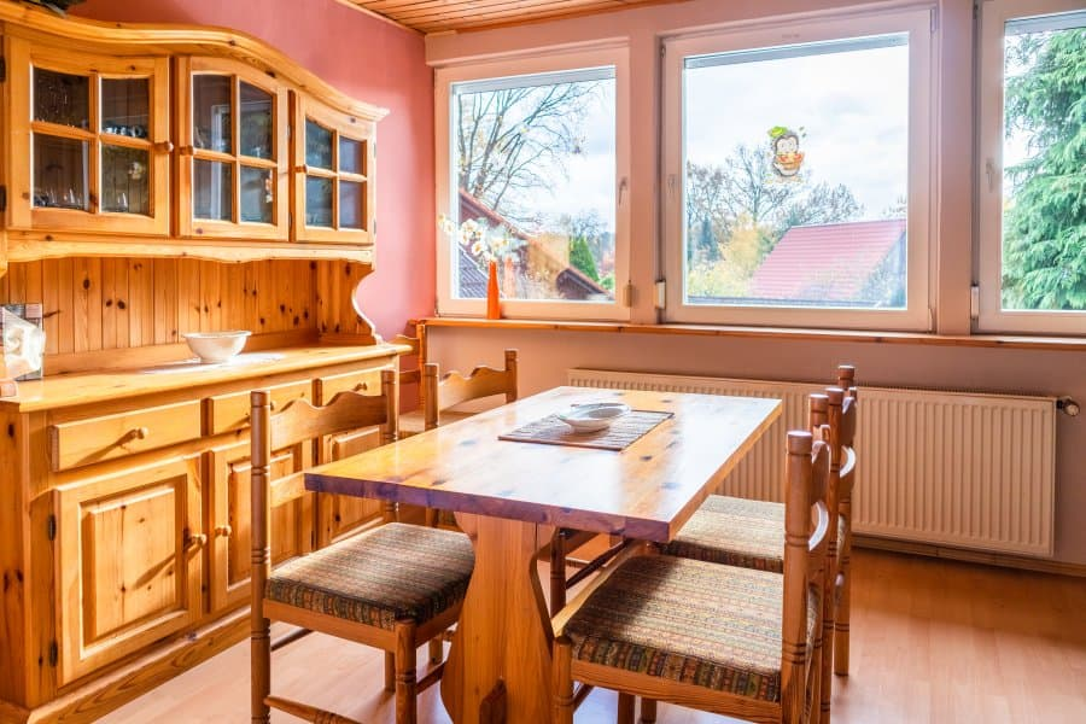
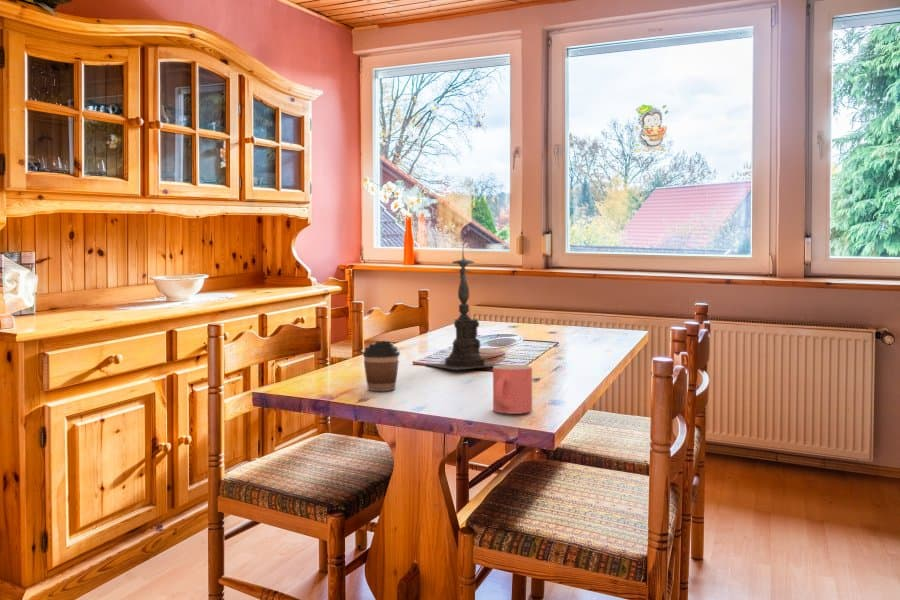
+ coffee cup [362,340,401,392]
+ candle holder [427,245,504,371]
+ mug [492,364,533,415]
